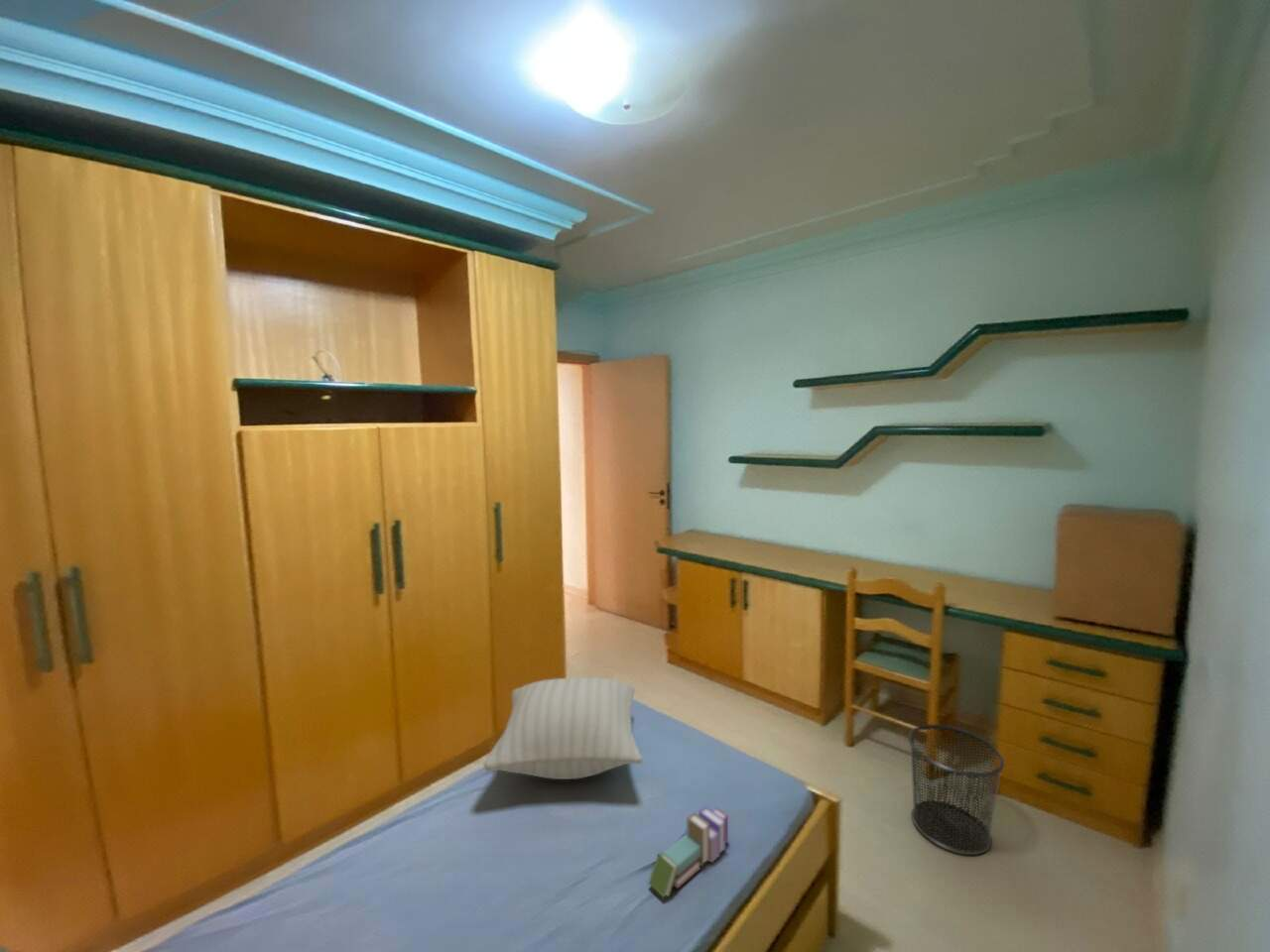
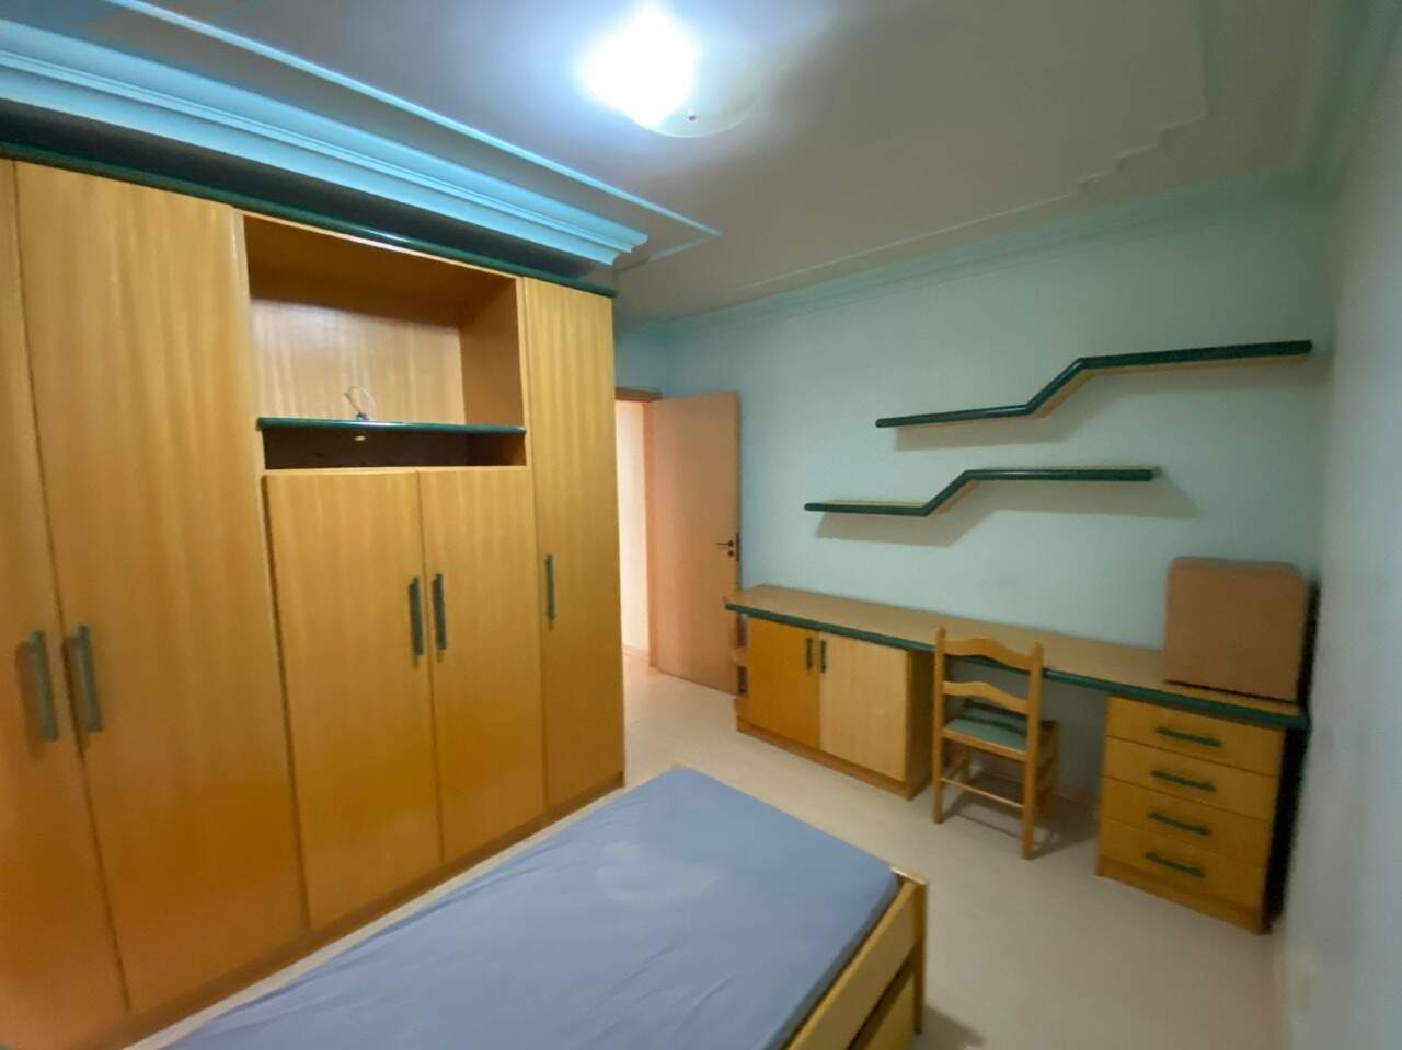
- book [648,805,729,899]
- trash can [907,723,1005,856]
- pillow [483,676,644,780]
